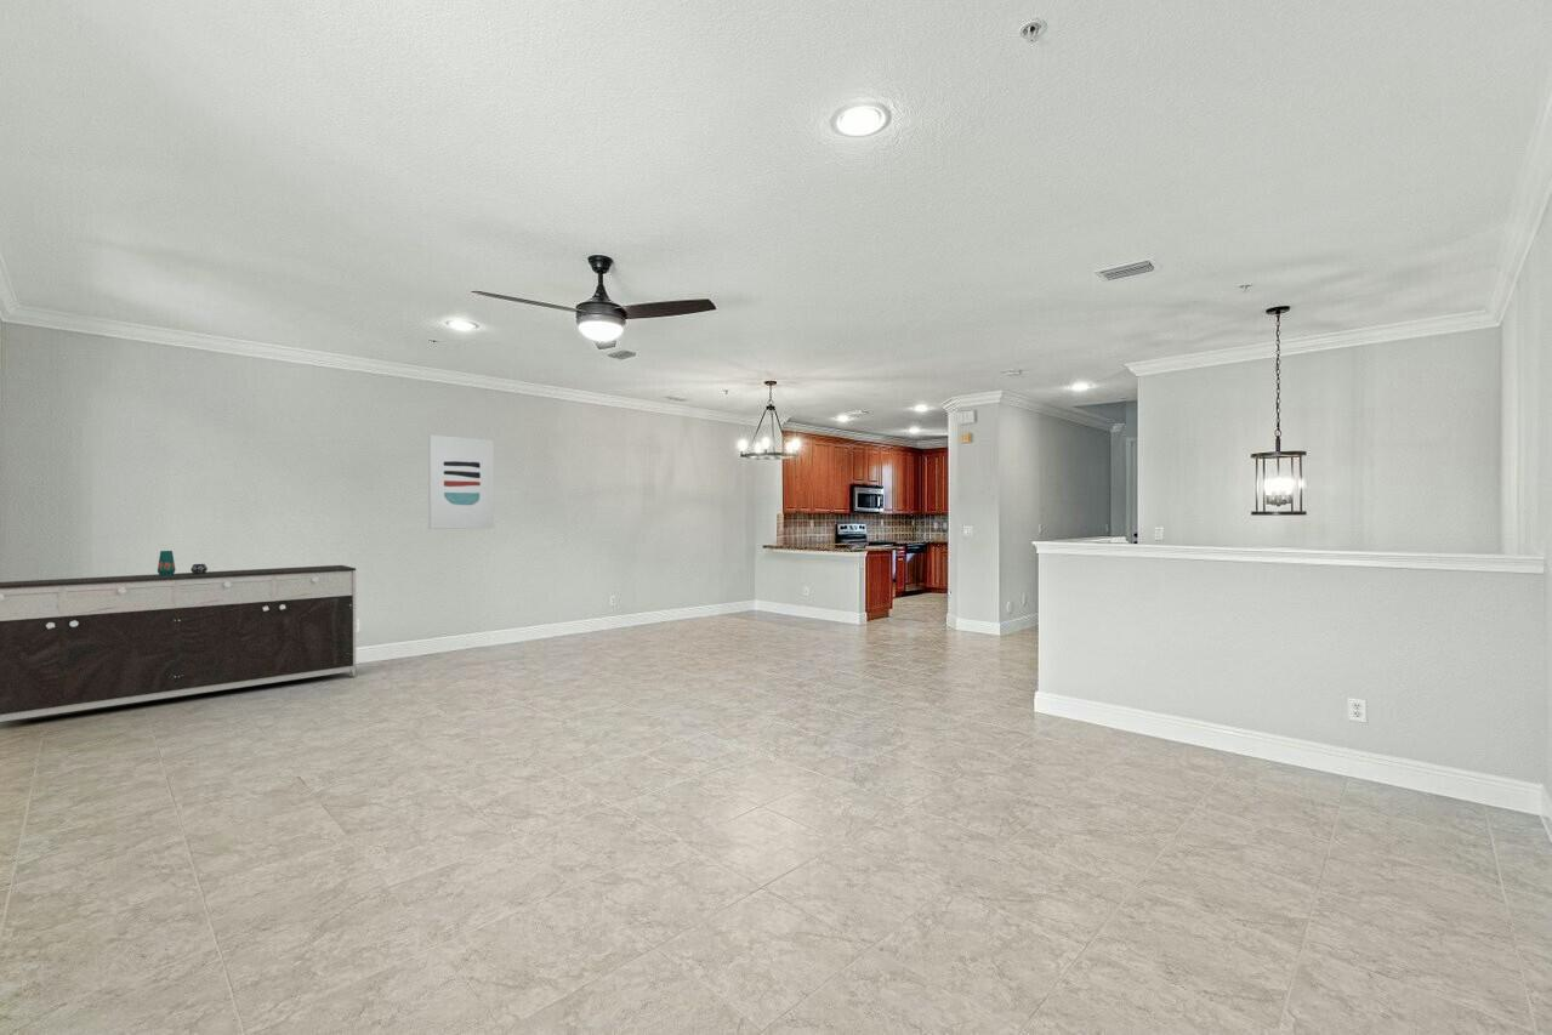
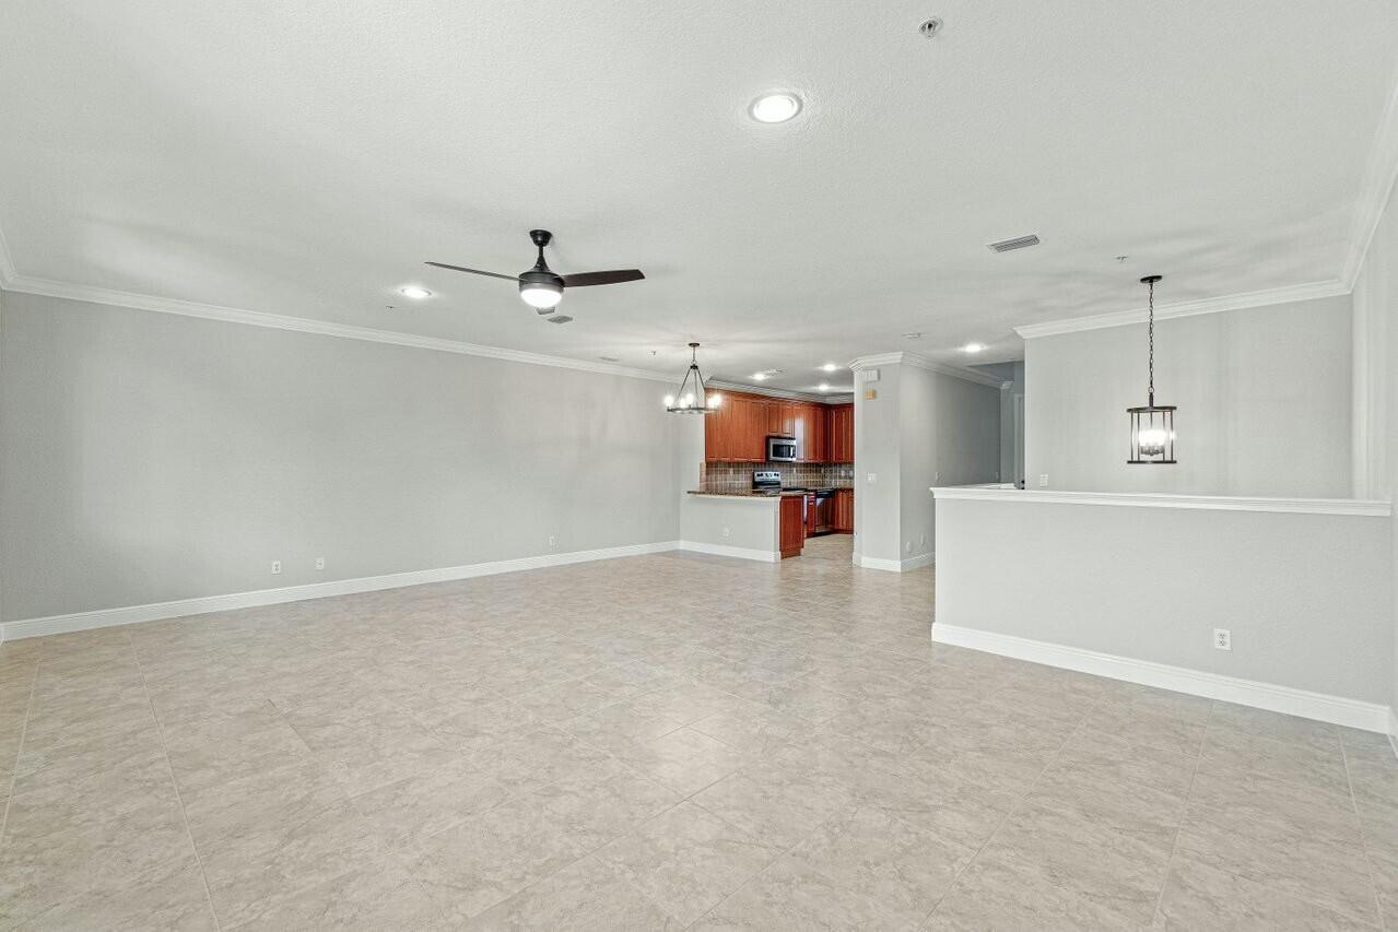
- wall art [427,433,495,530]
- sideboard [0,564,357,723]
- vase [157,550,209,576]
